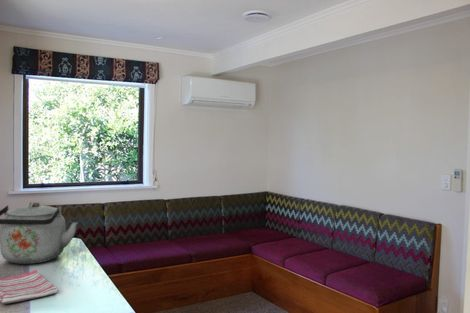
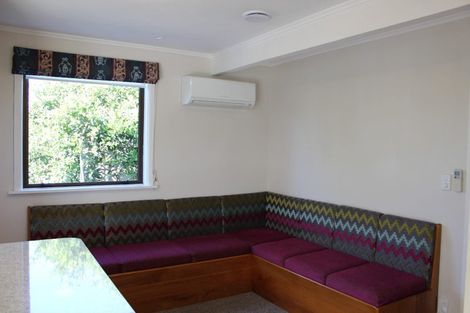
- kettle [0,201,78,265]
- dish towel [0,268,58,304]
